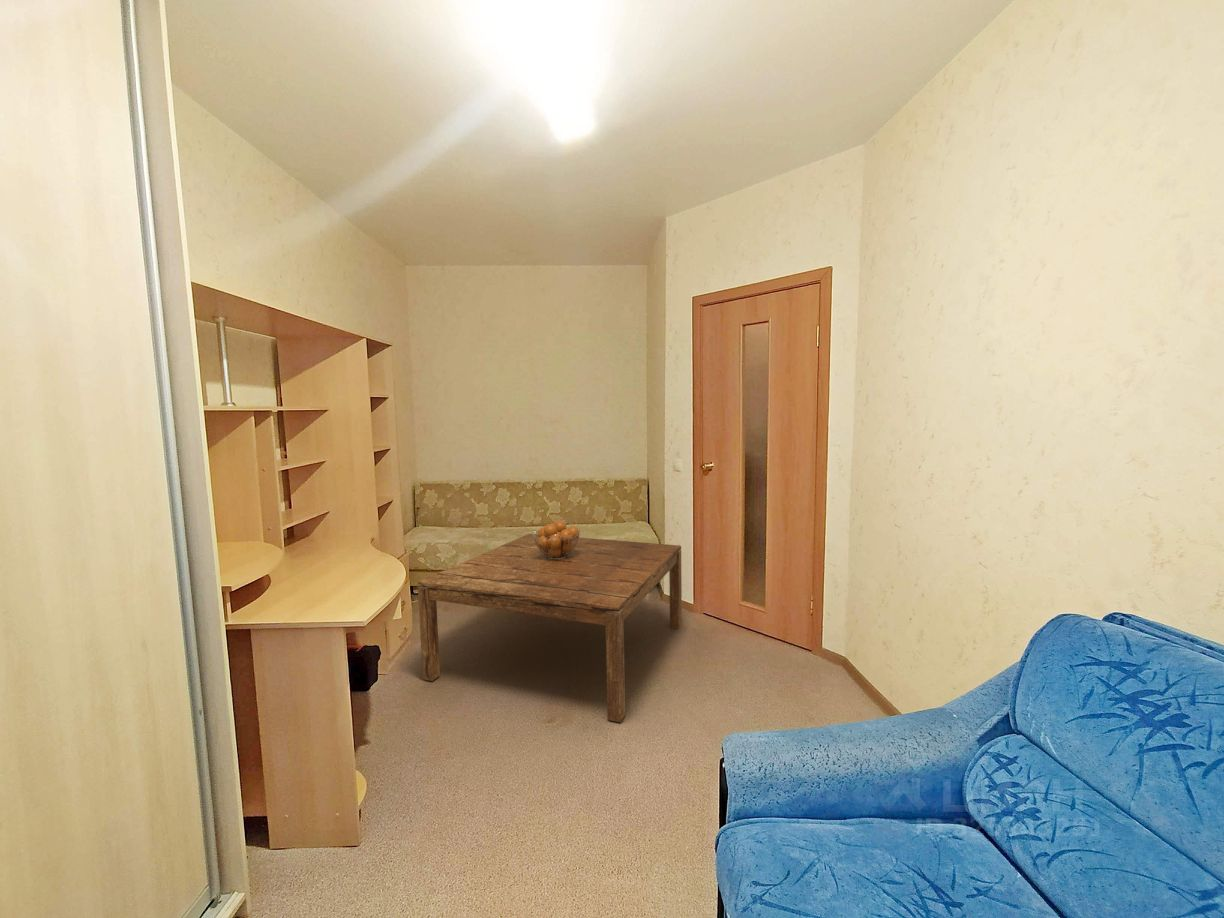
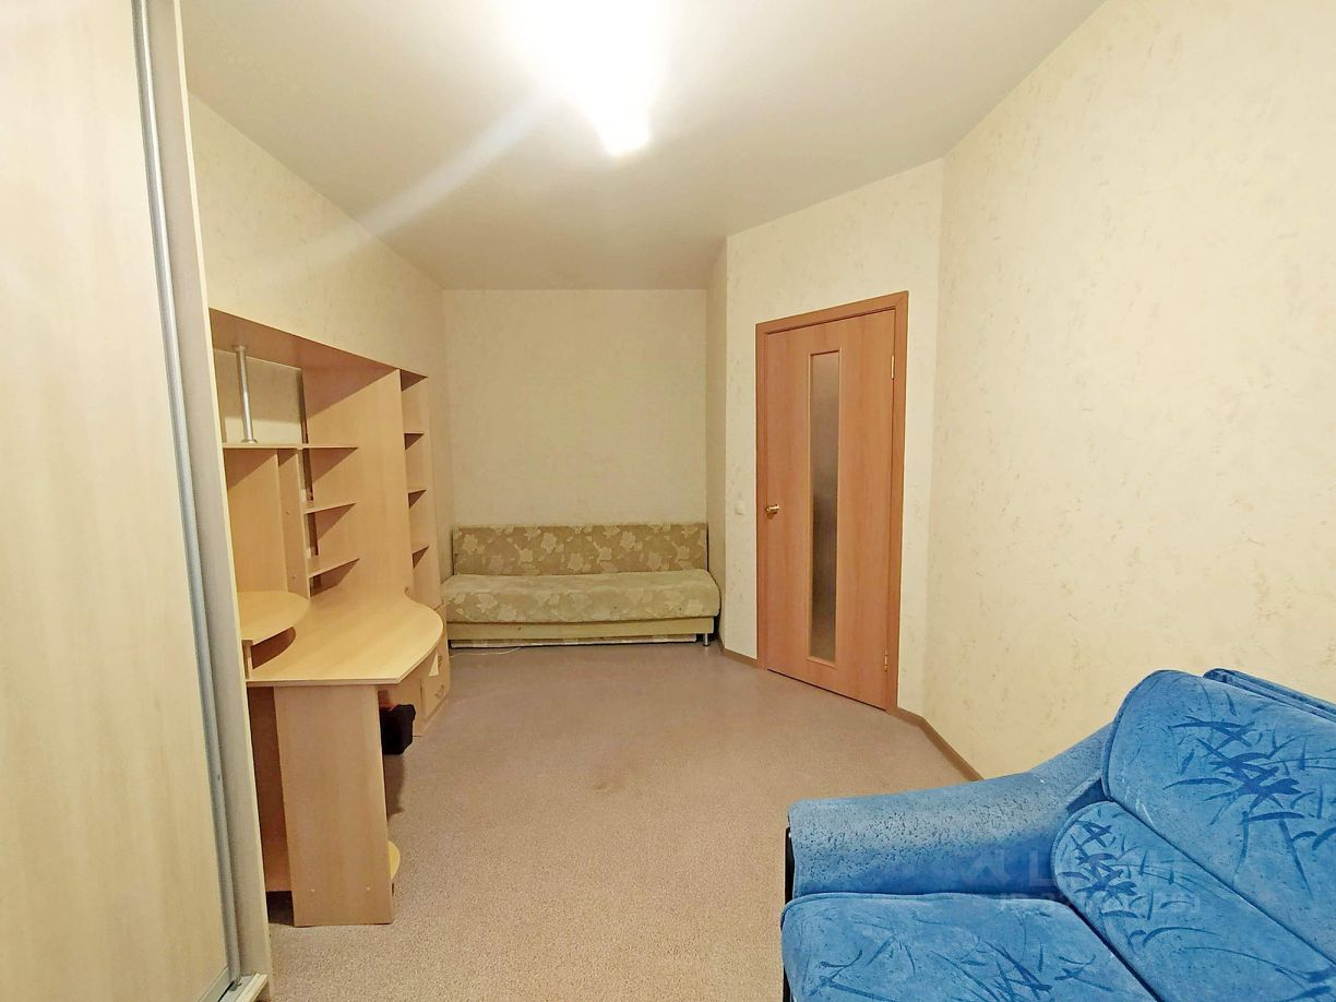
- coffee table [417,533,683,723]
- fruit basket [531,520,581,560]
